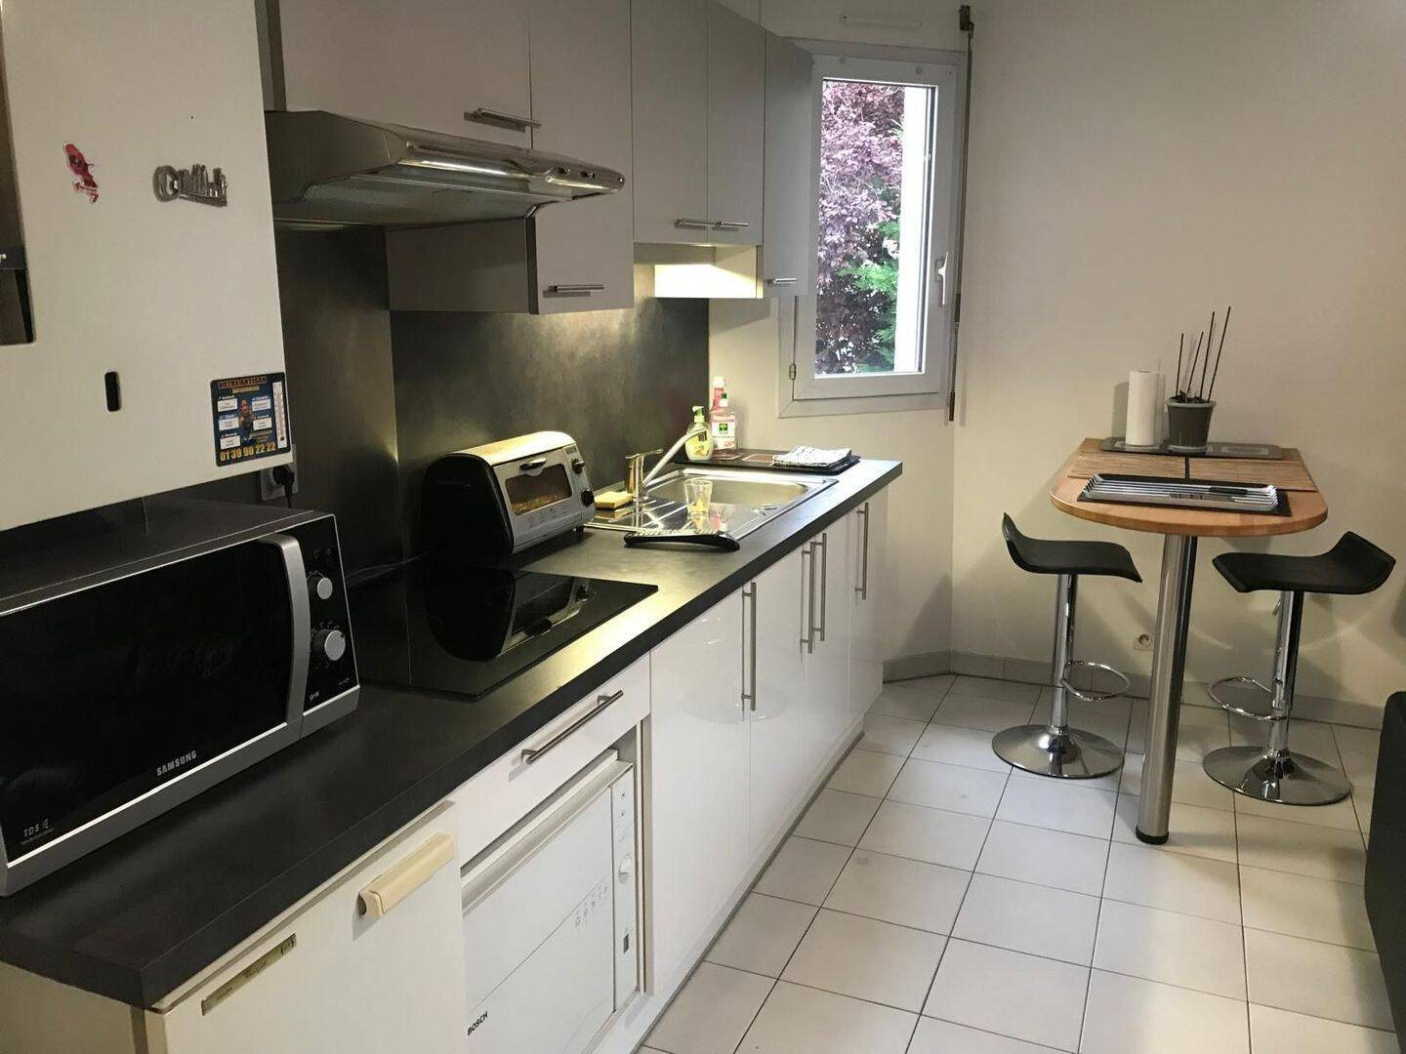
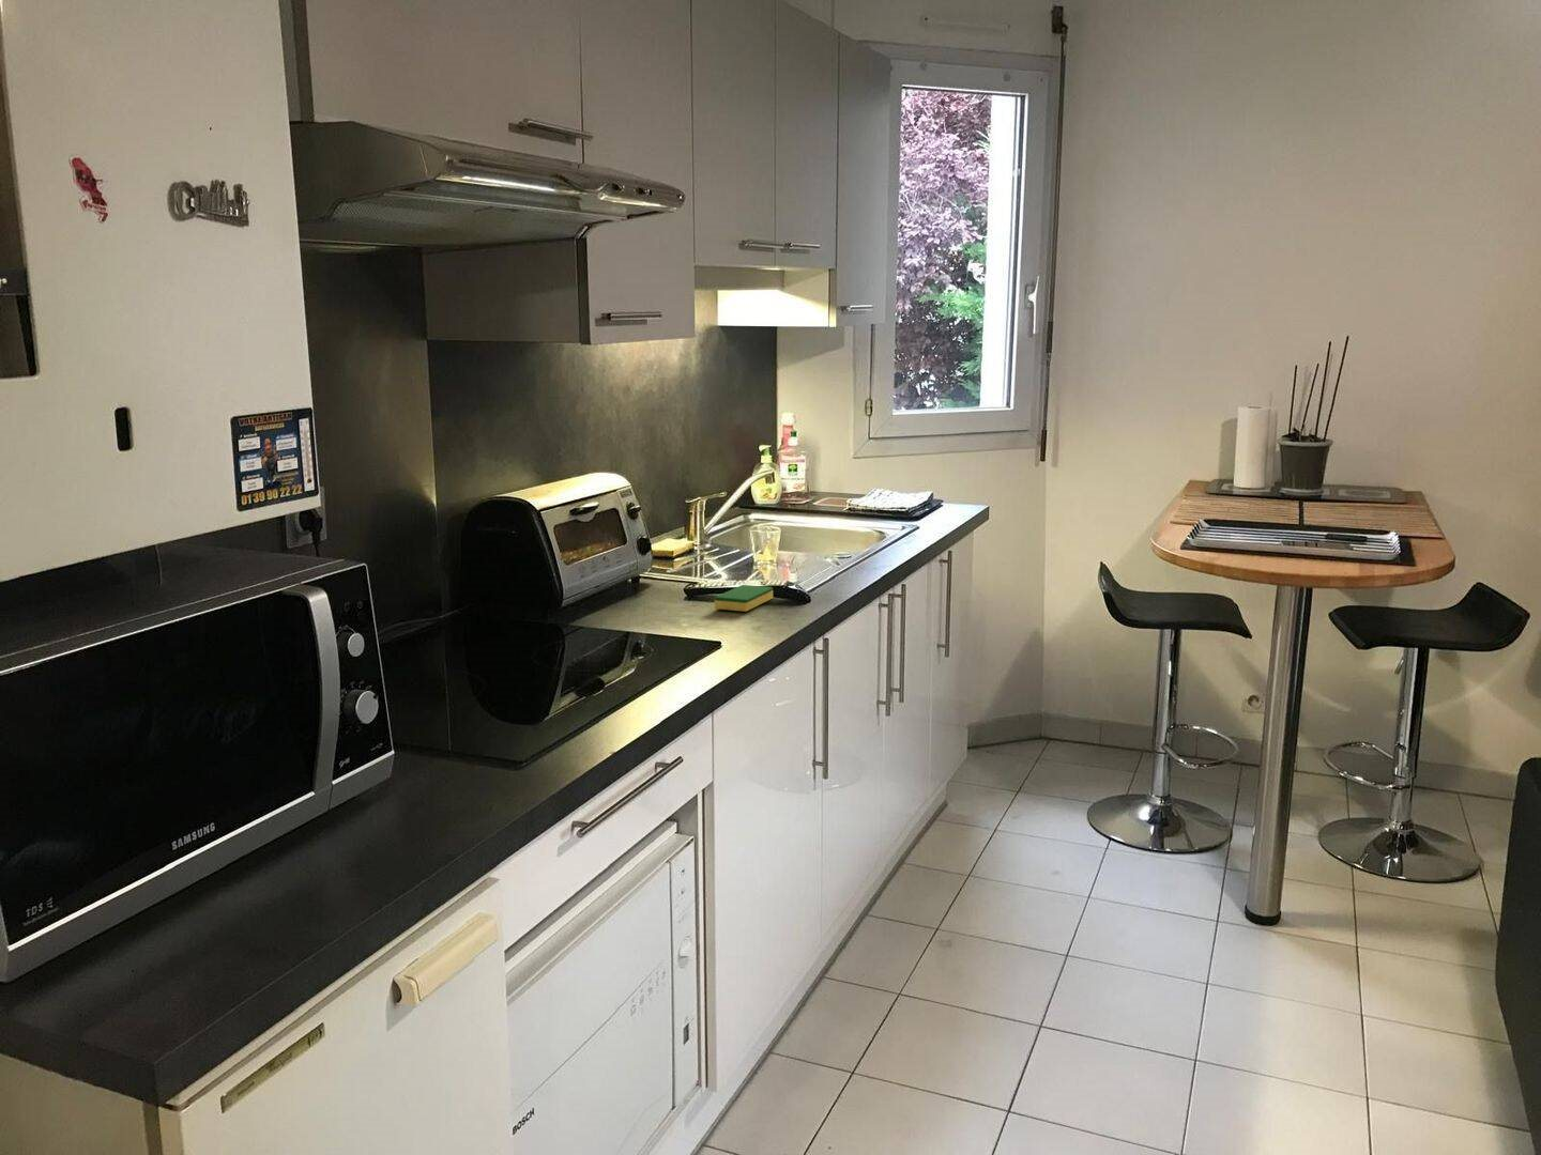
+ dish sponge [713,584,774,613]
